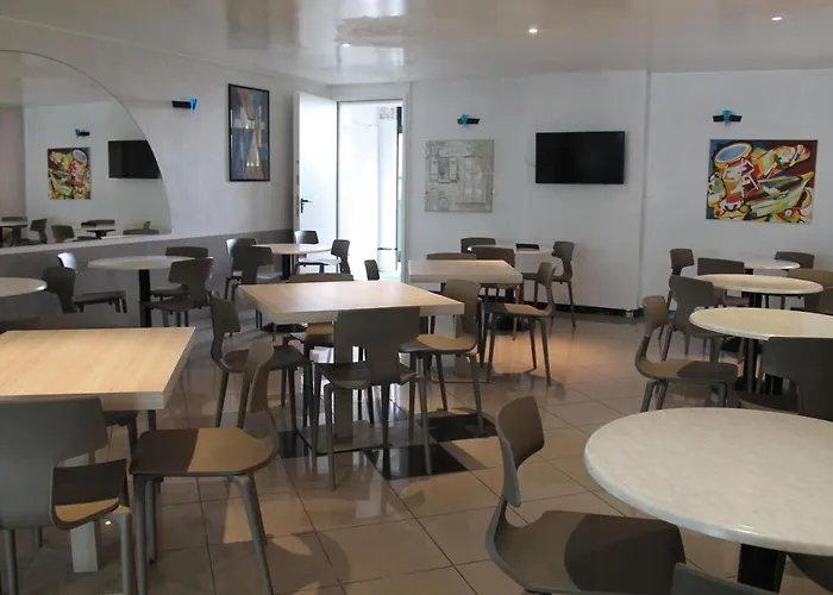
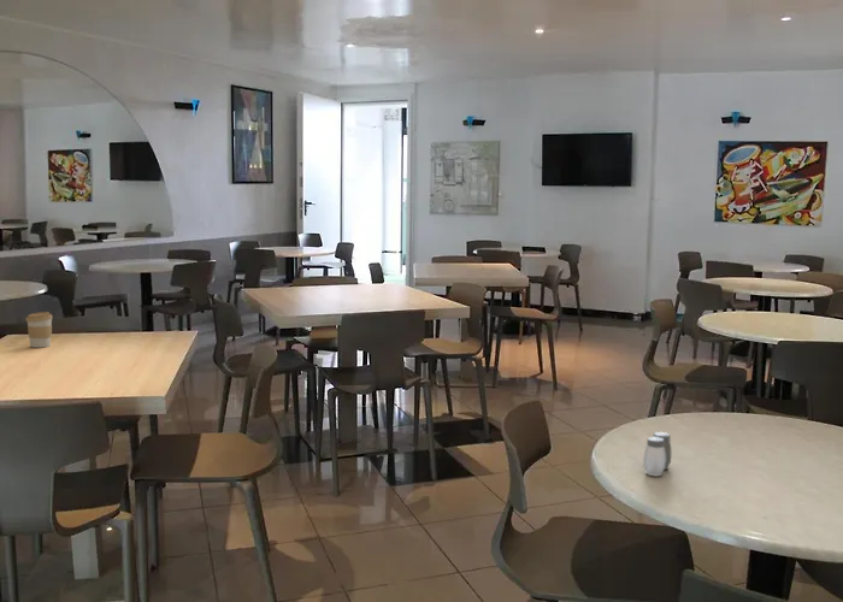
+ coffee cup [25,311,54,349]
+ salt and pepper shaker [643,431,672,477]
